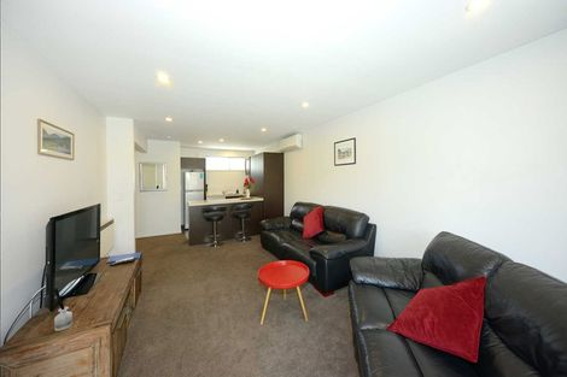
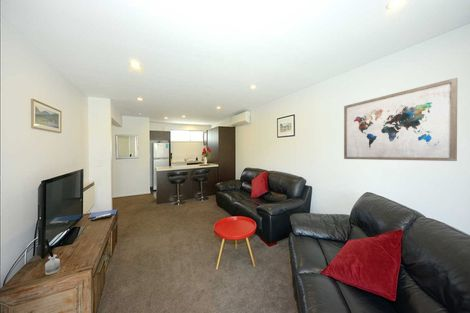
+ wall art [343,77,458,162]
